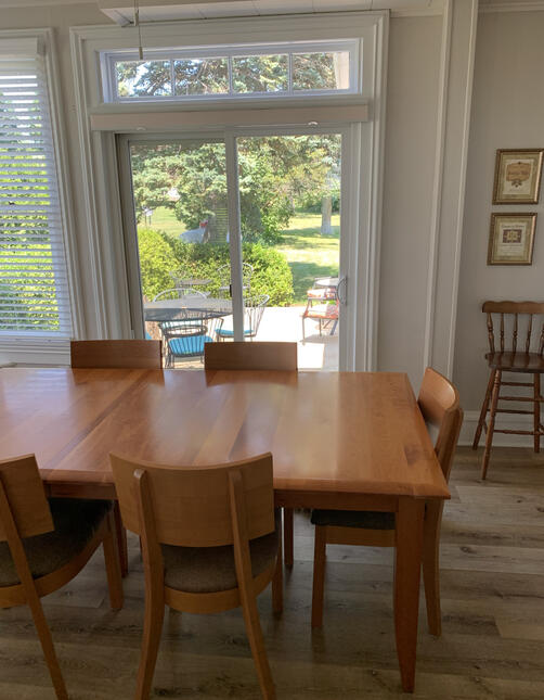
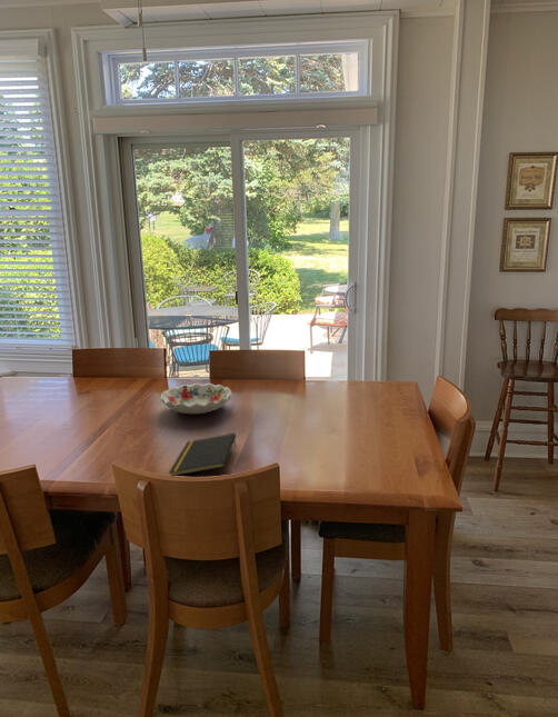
+ notepad [168,432,237,477]
+ decorative bowl [159,382,233,415]
